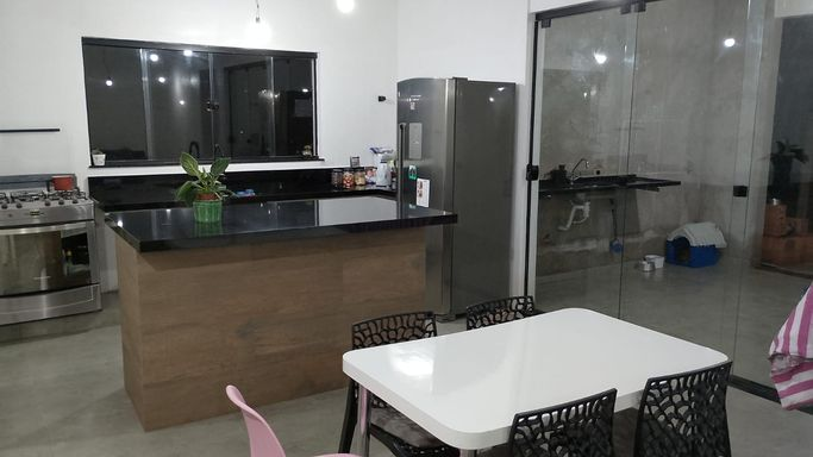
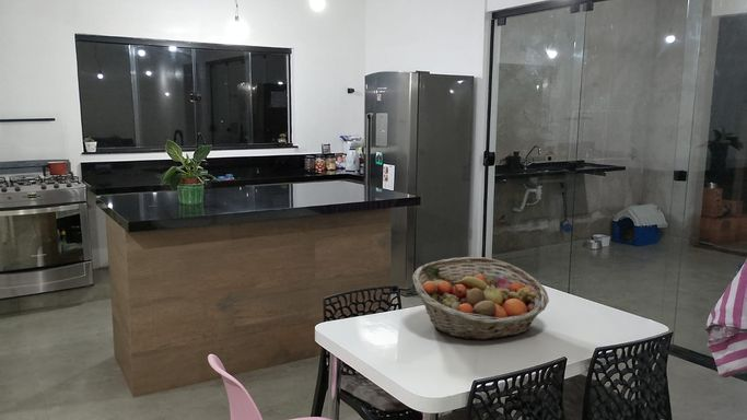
+ fruit basket [411,256,550,341]
